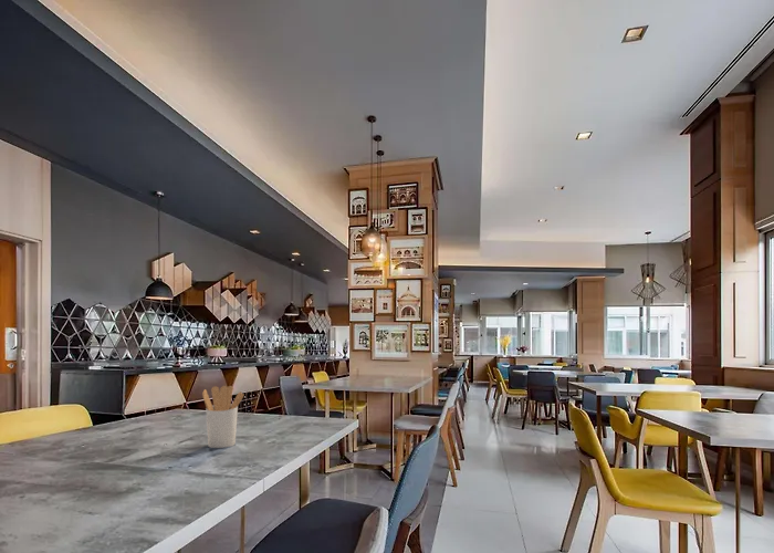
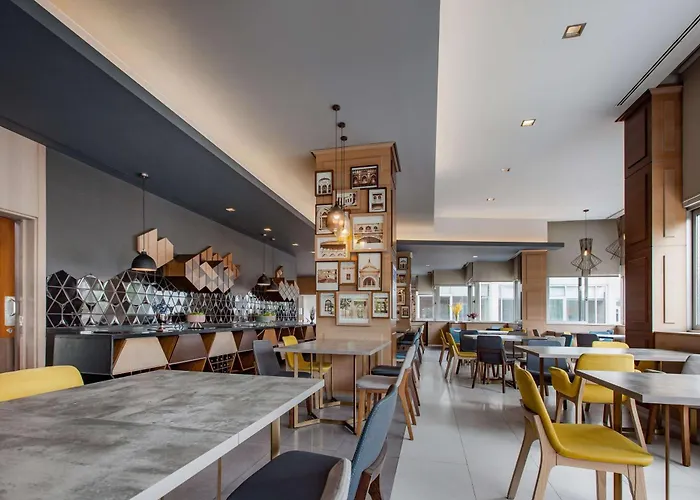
- utensil holder [201,385,244,449]
